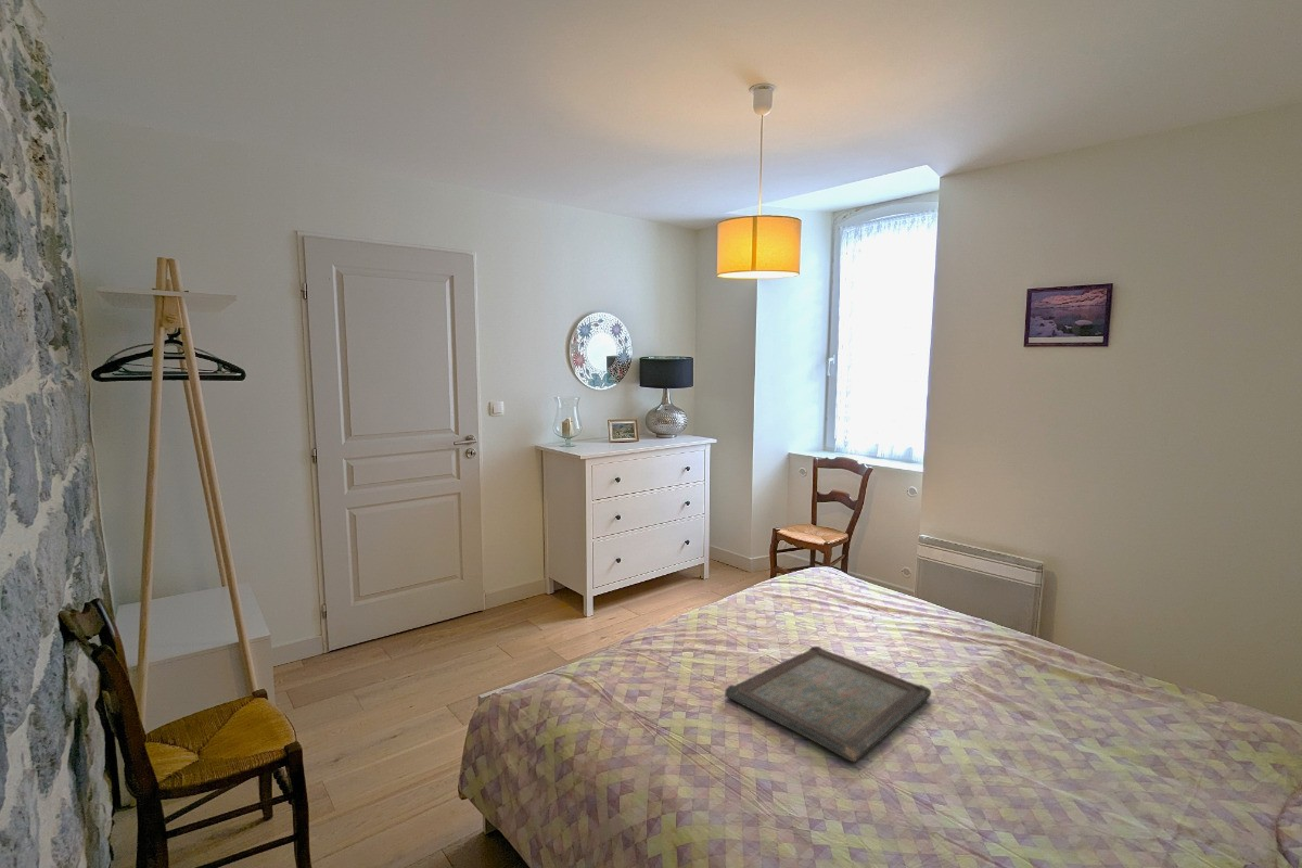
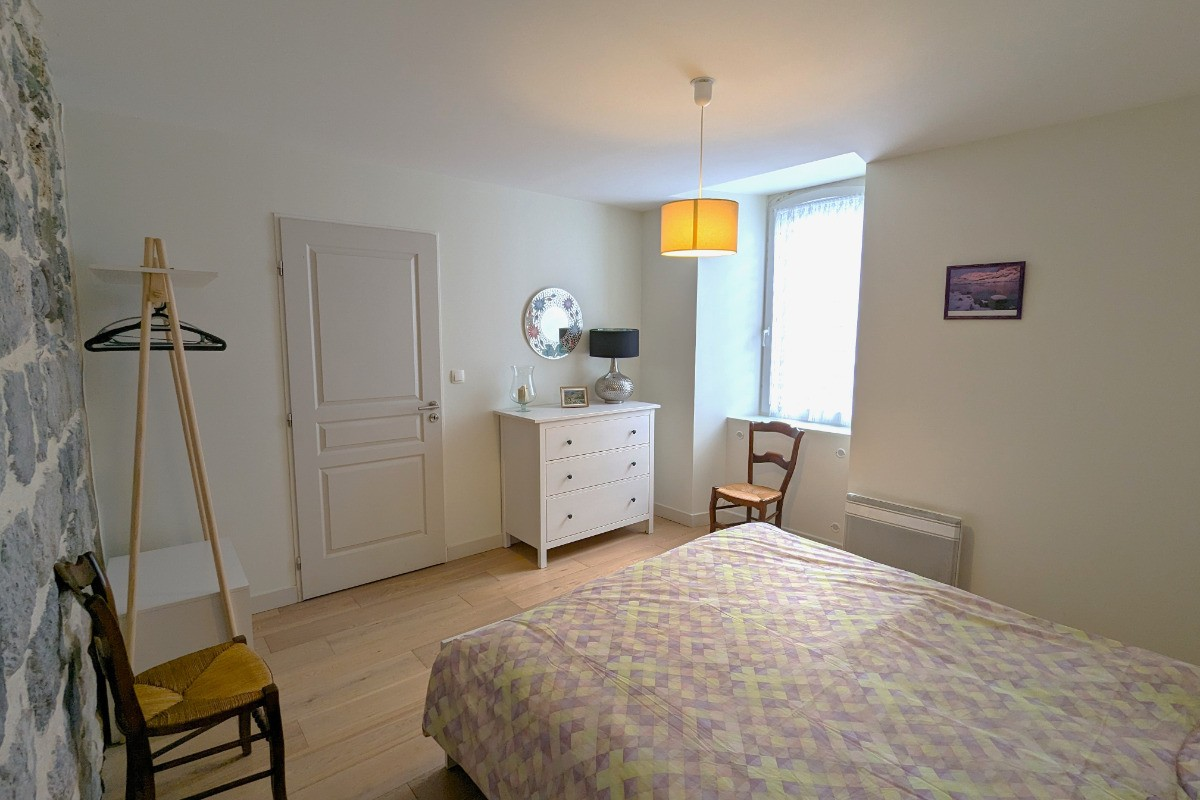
- serving tray [724,646,932,763]
